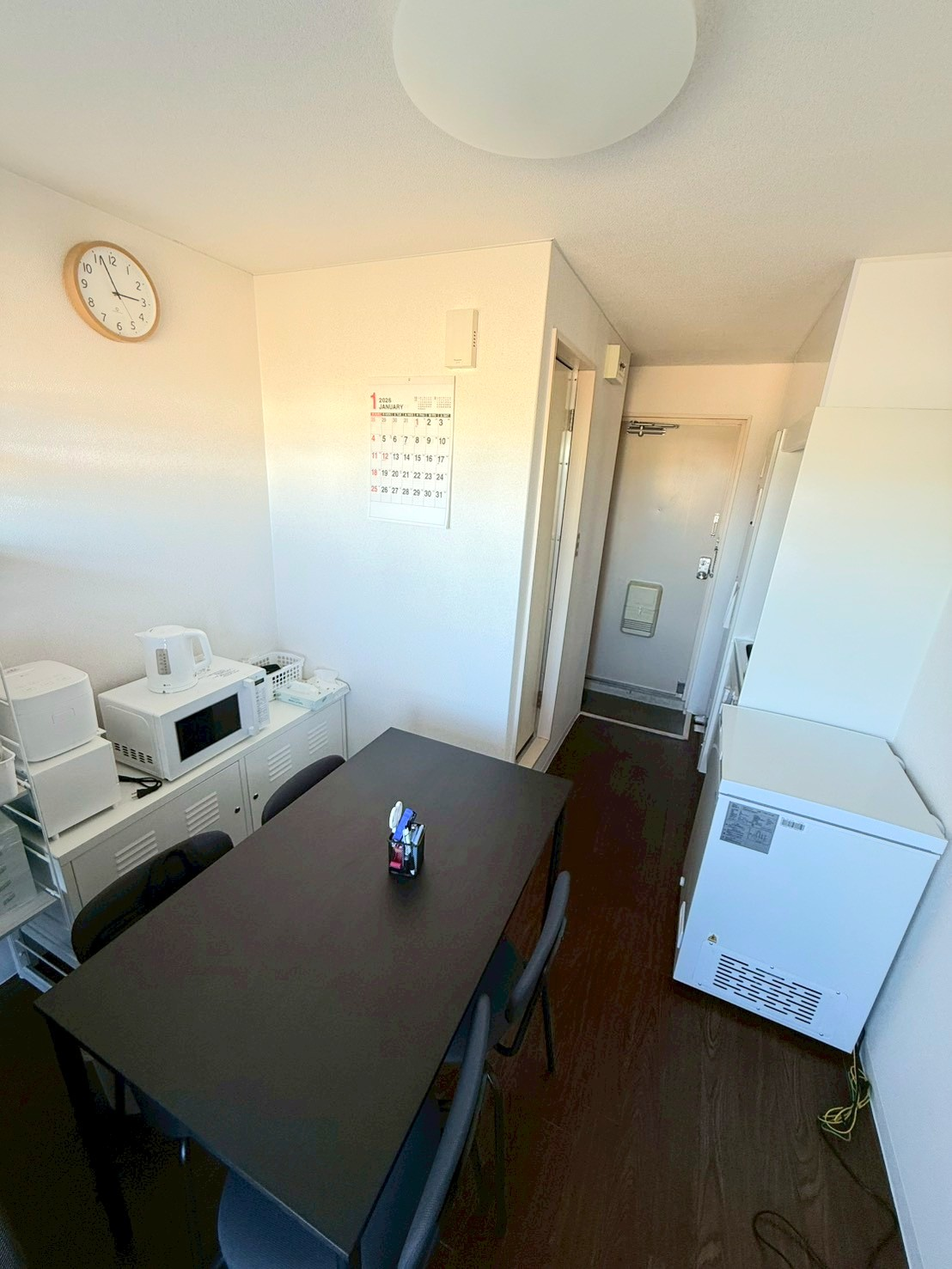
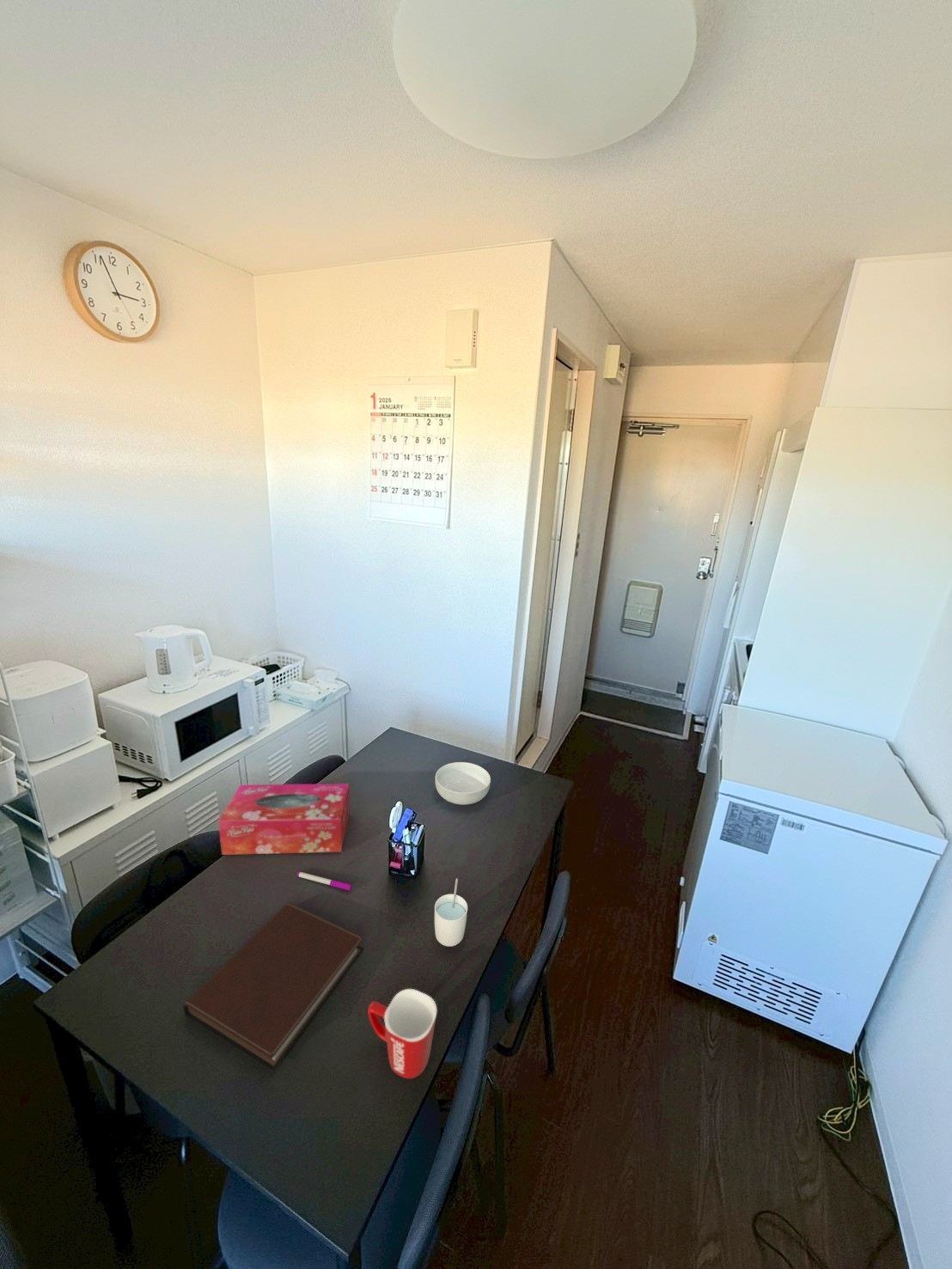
+ mug [367,988,437,1079]
+ notebook [182,902,365,1073]
+ cereal bowl [434,761,491,806]
+ cup [434,877,468,948]
+ tissue box [217,783,350,856]
+ pen [296,871,353,892]
